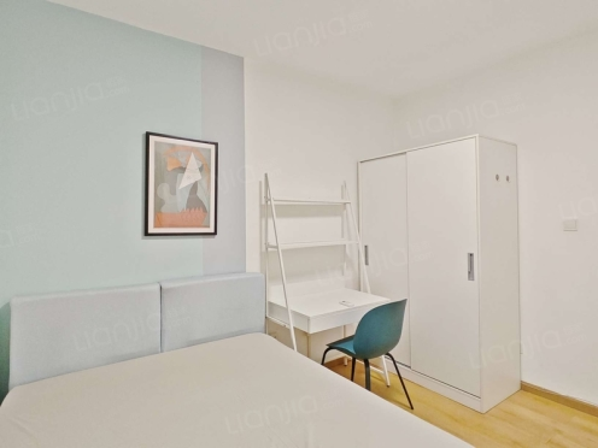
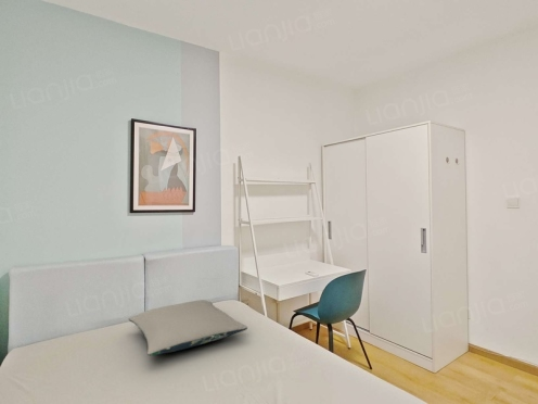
+ pillow [127,299,248,356]
